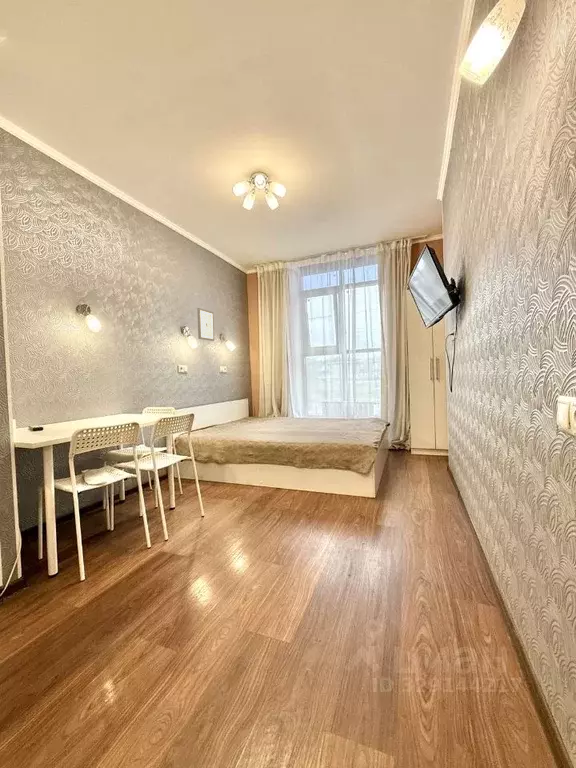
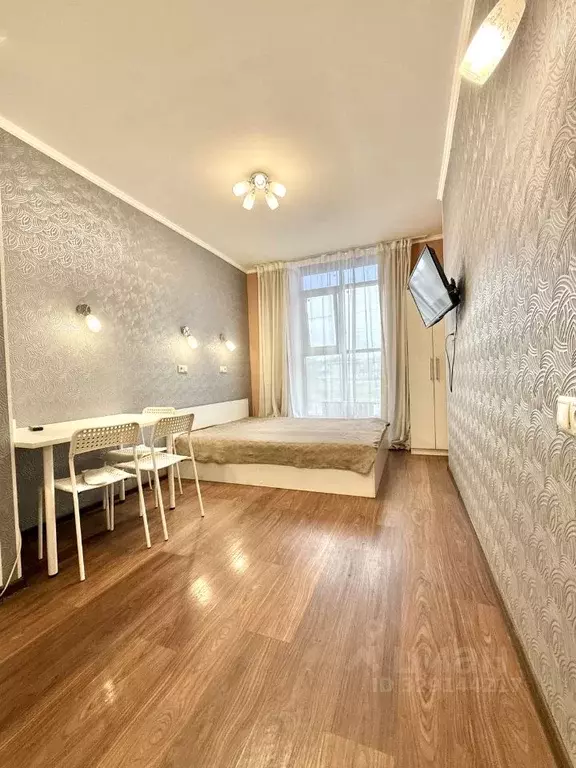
- wall art [196,307,215,342]
